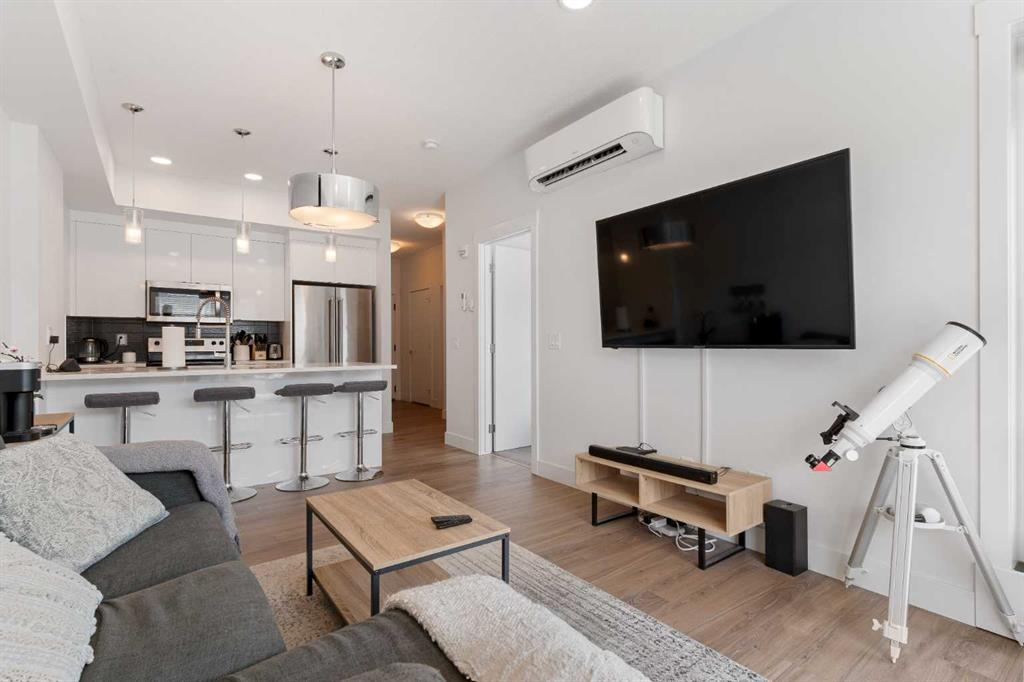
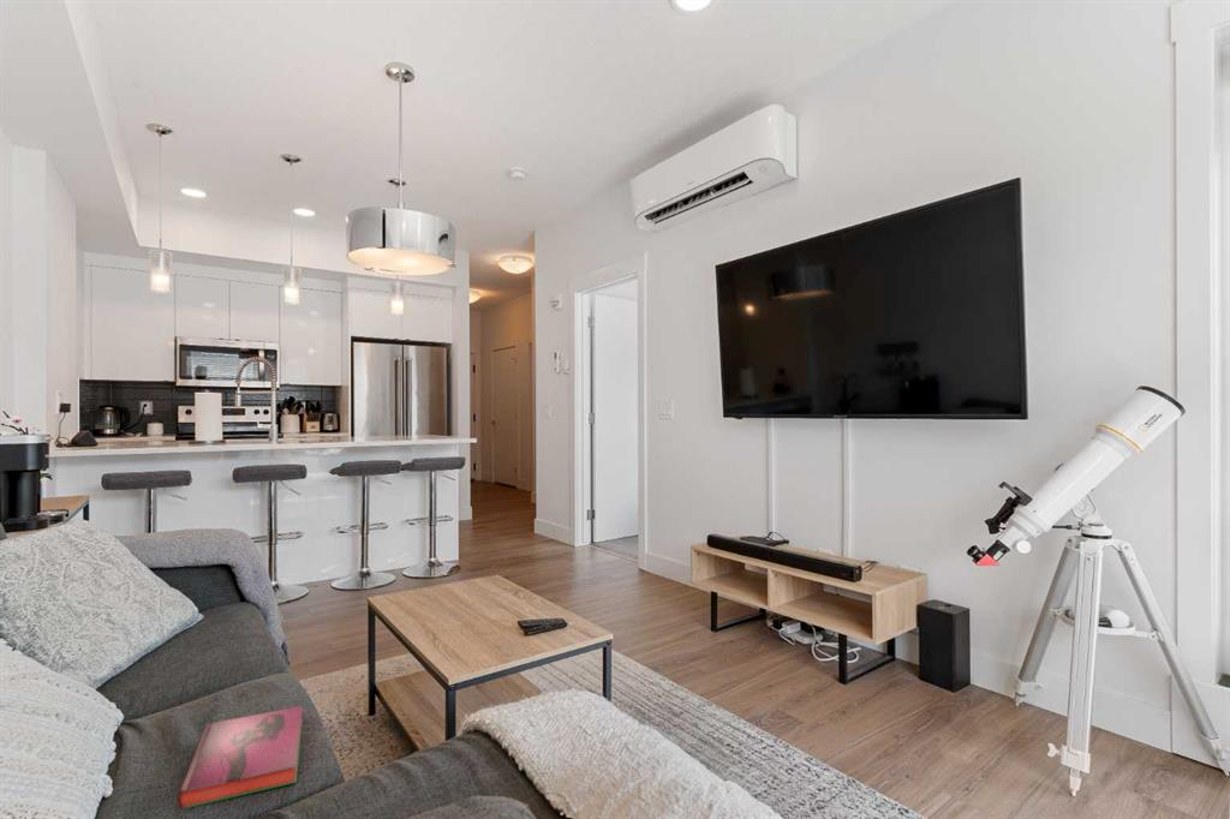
+ hardback book [177,705,304,811]
